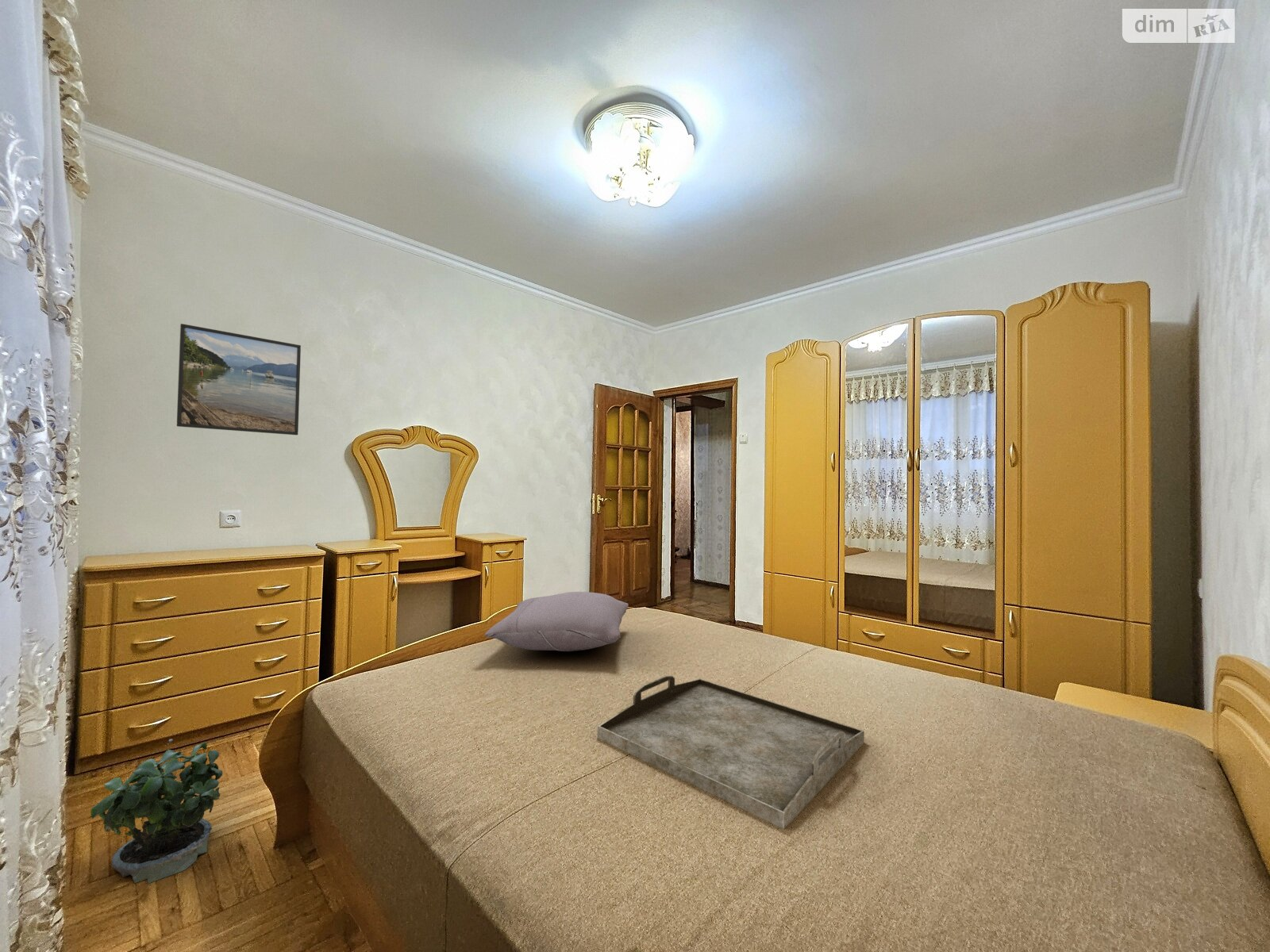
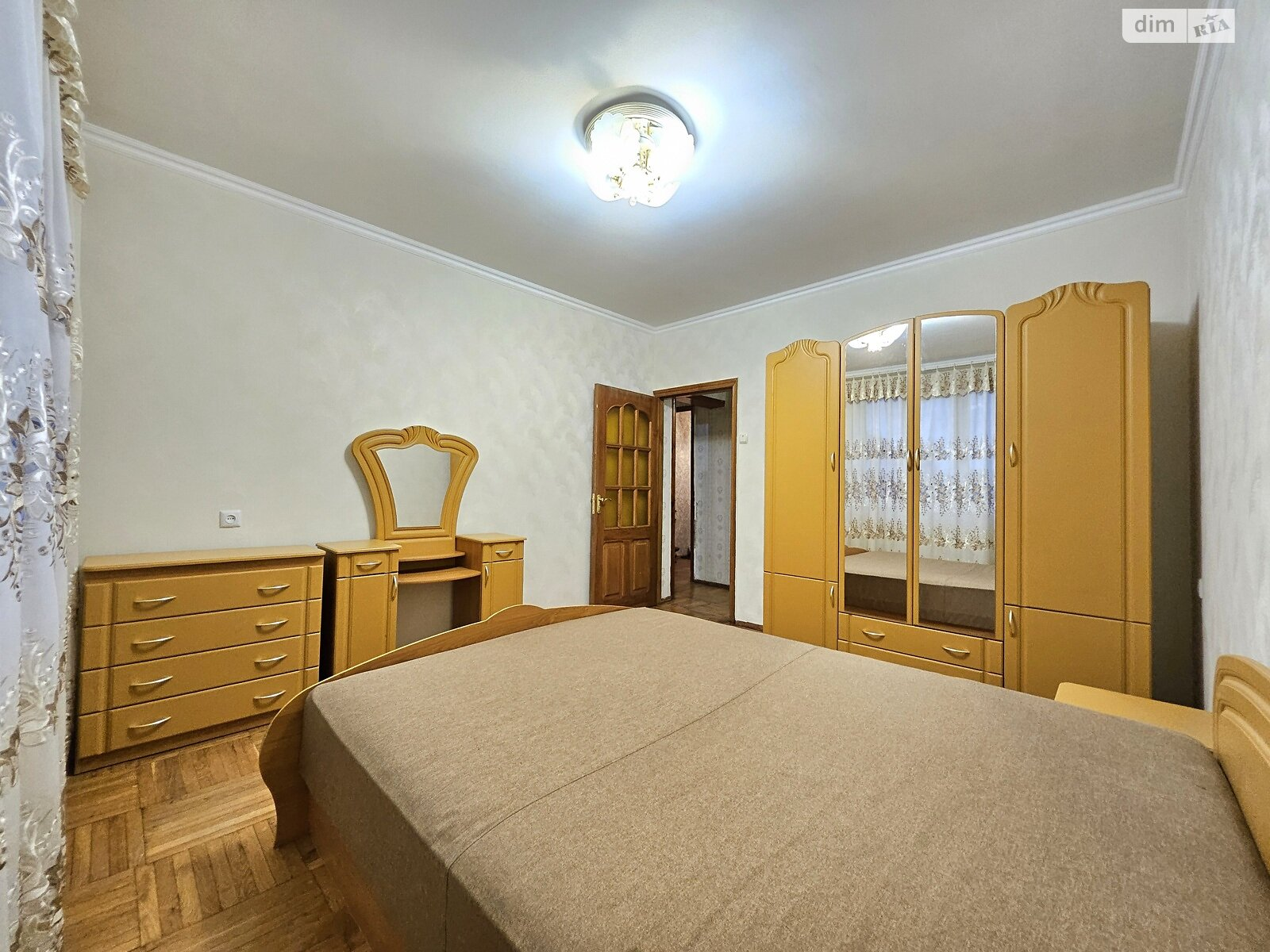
- serving tray [597,675,865,830]
- pillow [484,591,629,652]
- potted plant [90,739,223,885]
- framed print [176,323,302,436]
